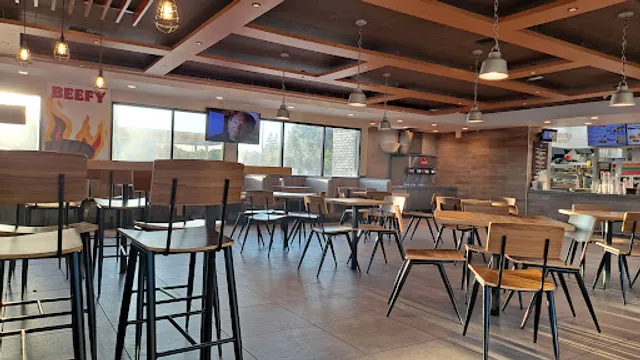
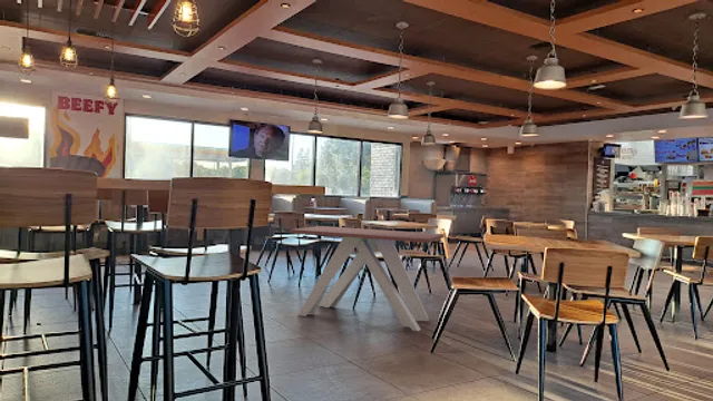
+ dining table [289,225,446,332]
